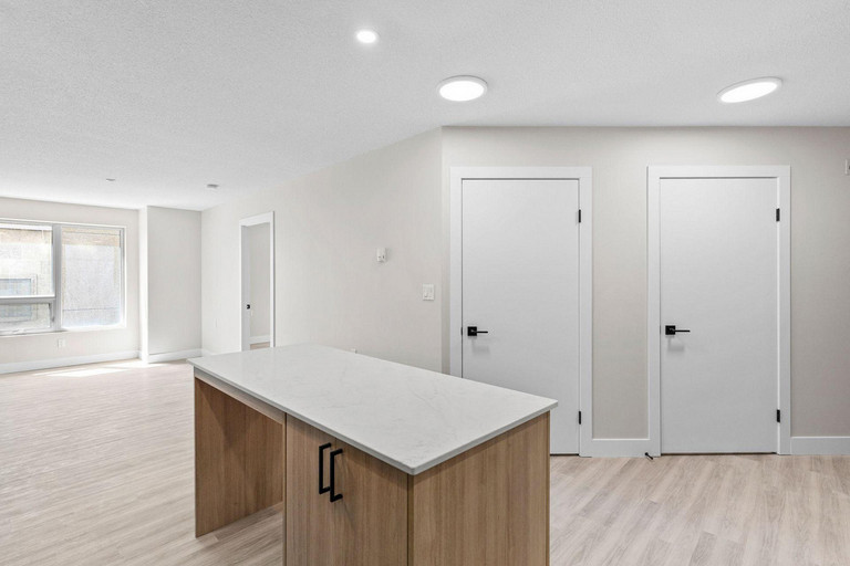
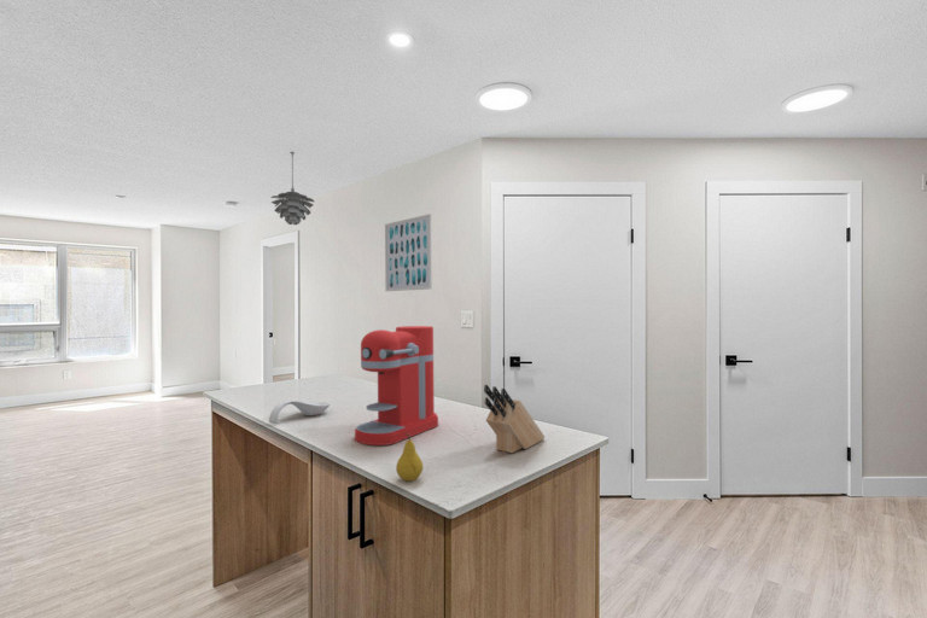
+ wall art [384,212,433,292]
+ knife block [483,384,546,454]
+ pendant light [269,151,315,226]
+ fruit [395,433,424,483]
+ coffee maker [354,325,439,447]
+ spoon rest [268,400,331,425]
